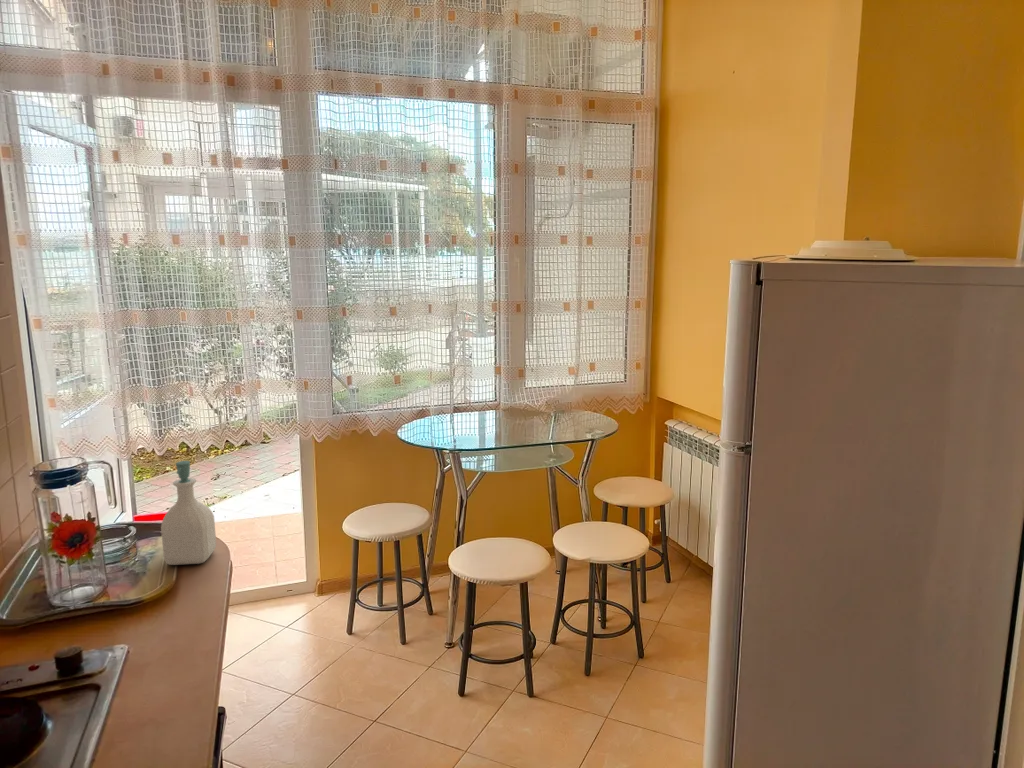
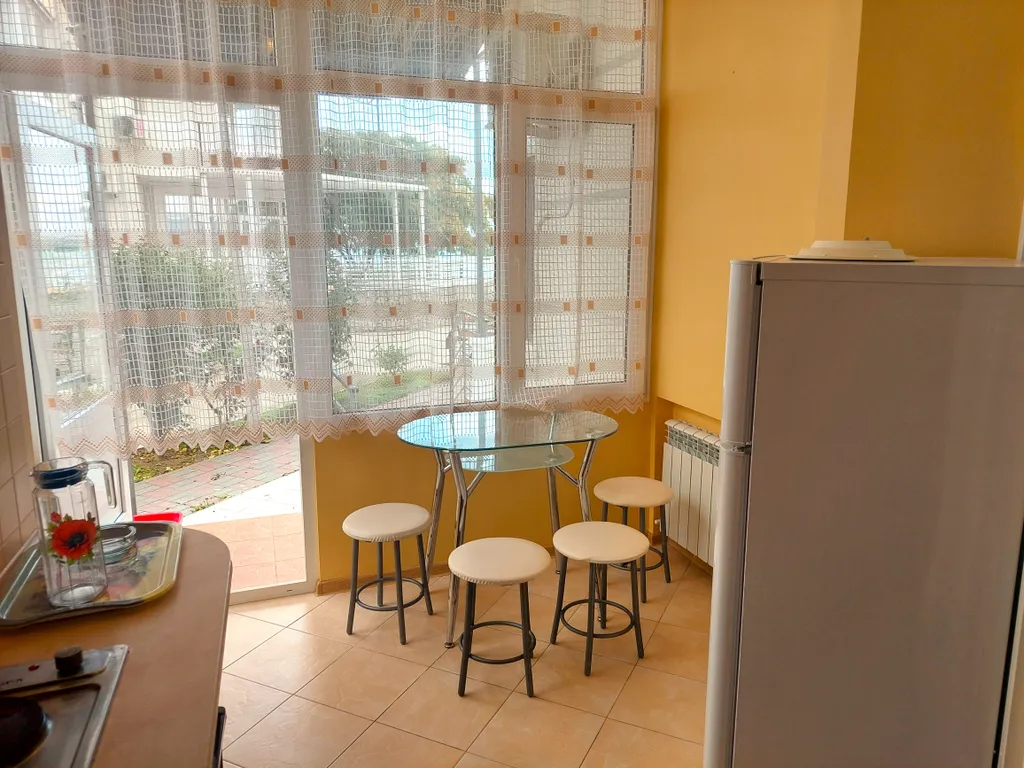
- soap bottle [160,460,217,566]
